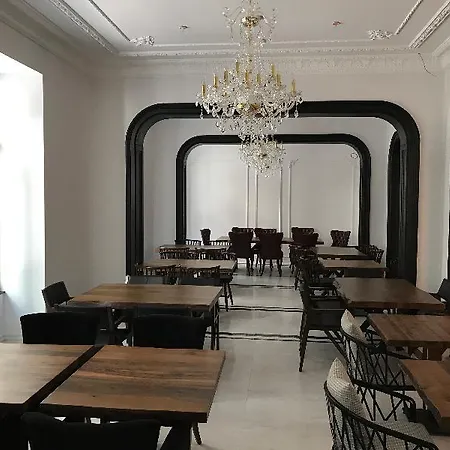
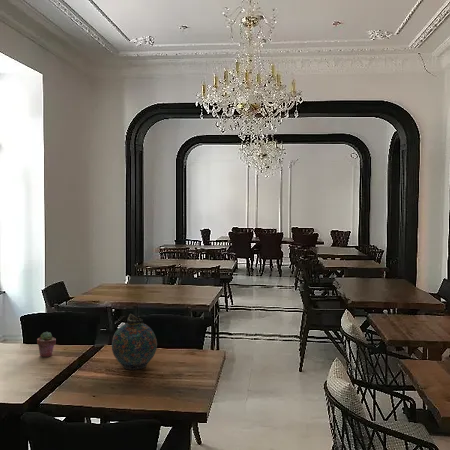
+ potted succulent [36,331,57,358]
+ snuff bottle [111,312,158,371]
